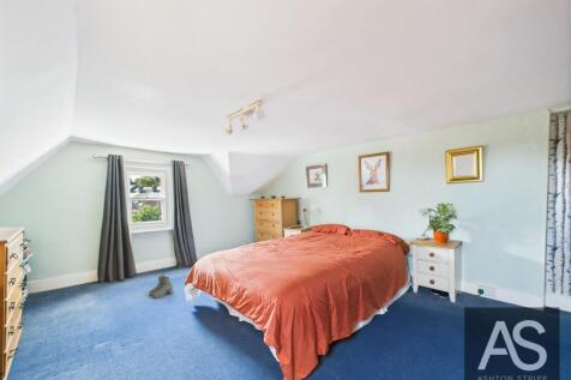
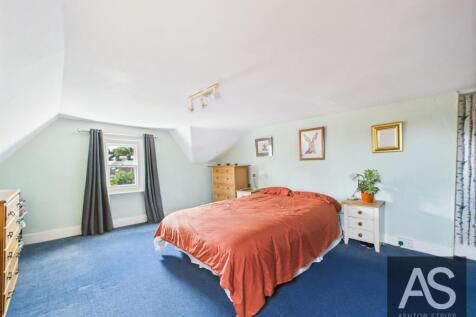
- boots [148,275,174,300]
